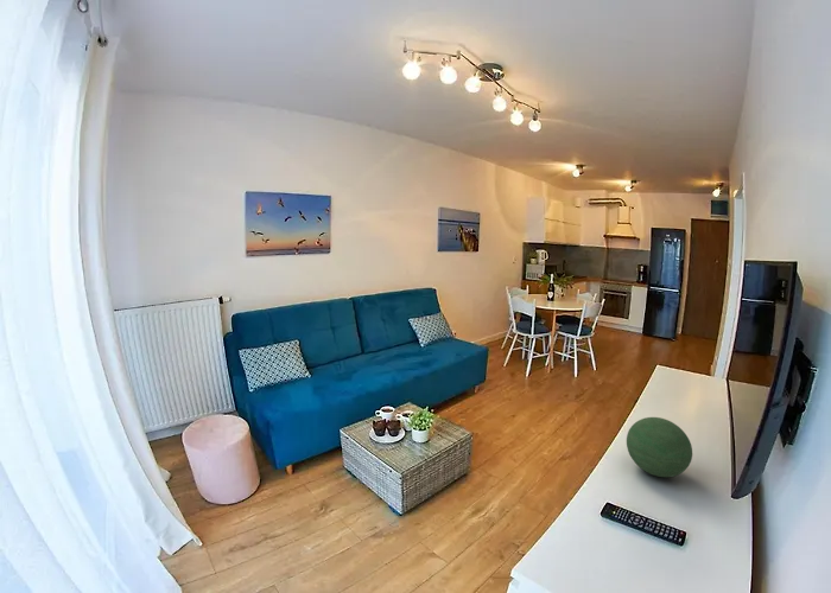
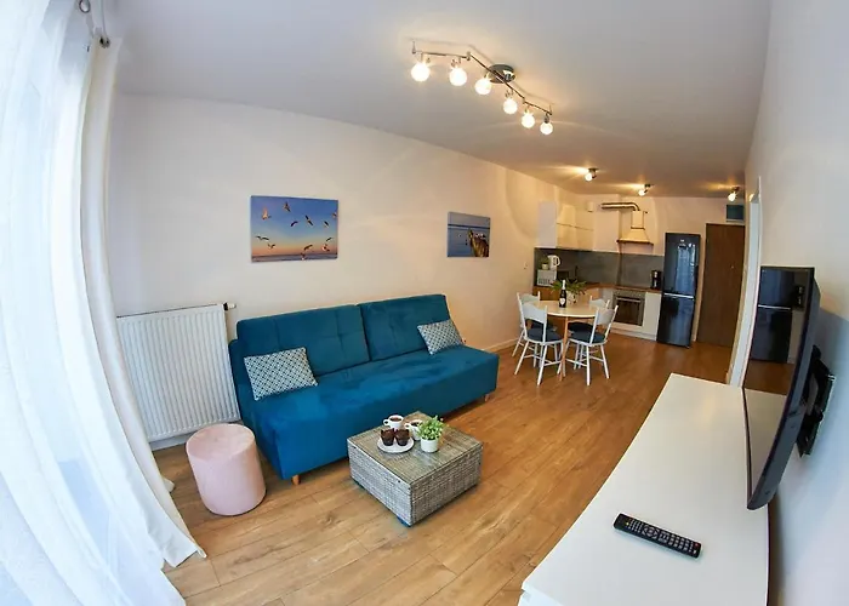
- decorative orb [626,416,693,478]
